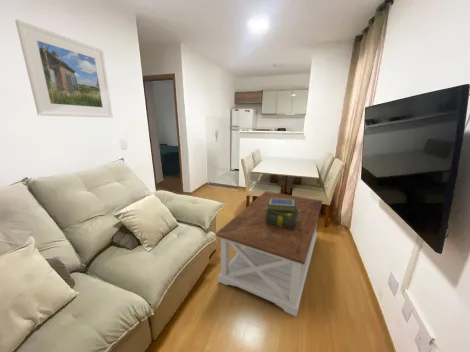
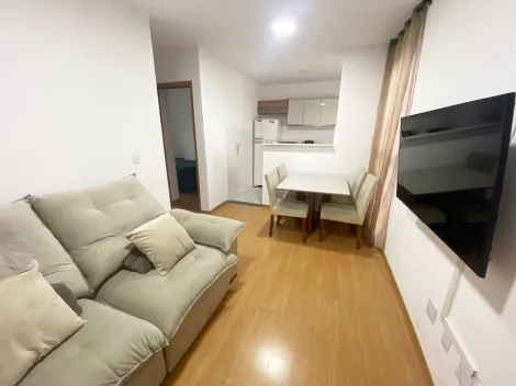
- stack of books [265,198,300,229]
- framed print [14,19,114,119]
- coffee table [215,190,324,318]
